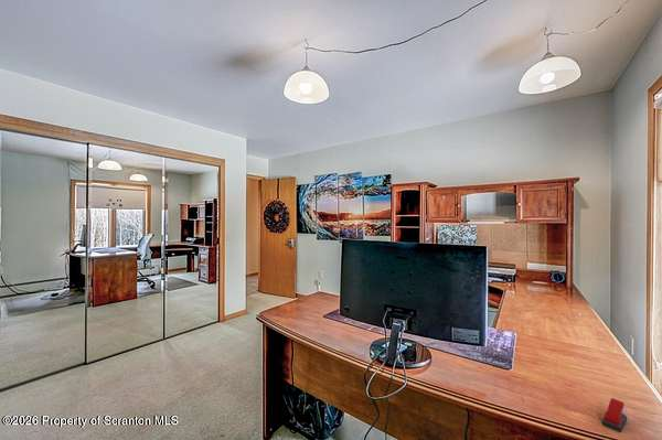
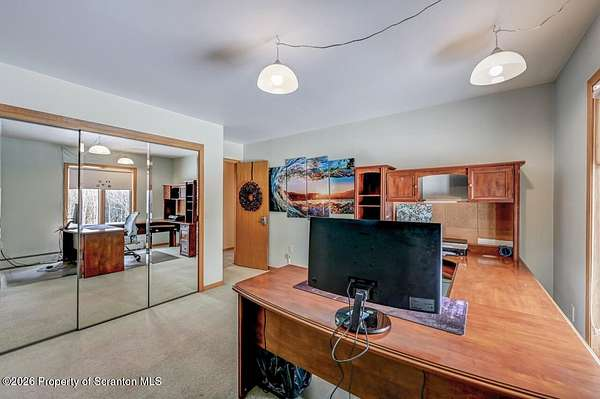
- stapler [601,397,628,433]
